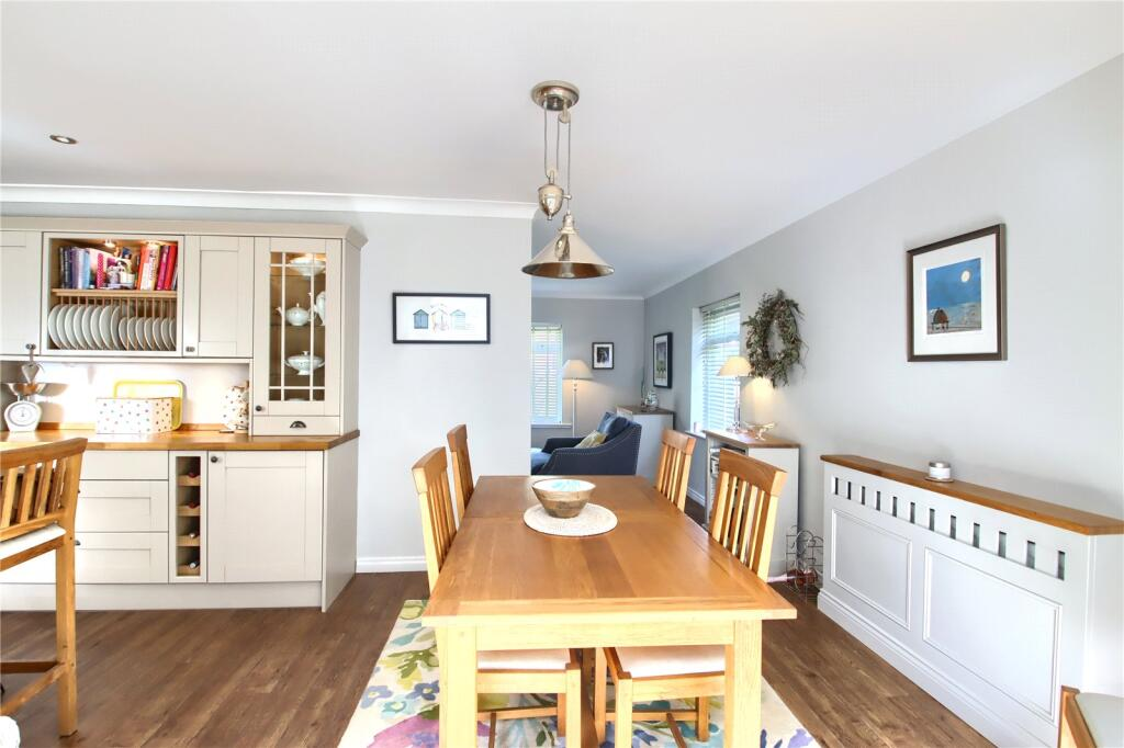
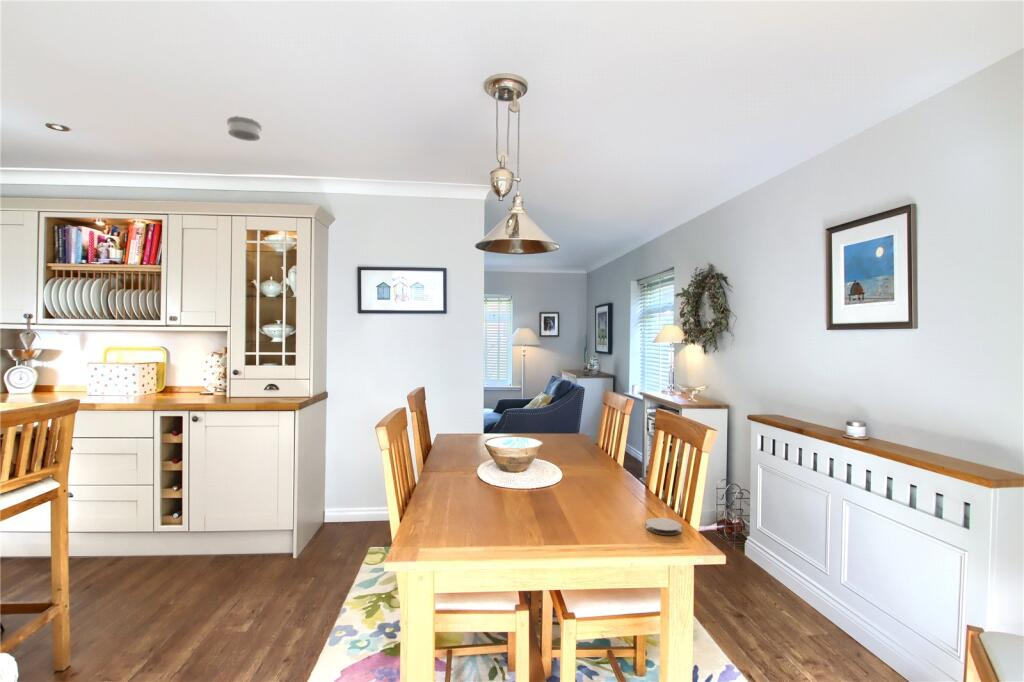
+ smoke detector [226,115,263,142]
+ coaster [645,517,683,536]
